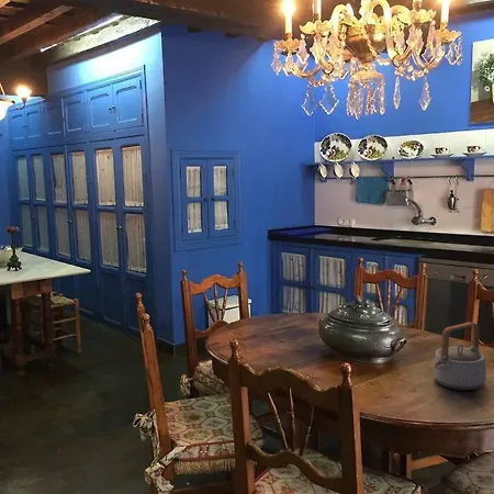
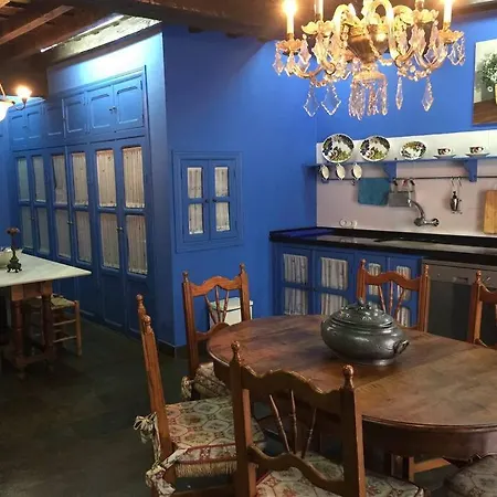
- teapot [433,321,487,392]
